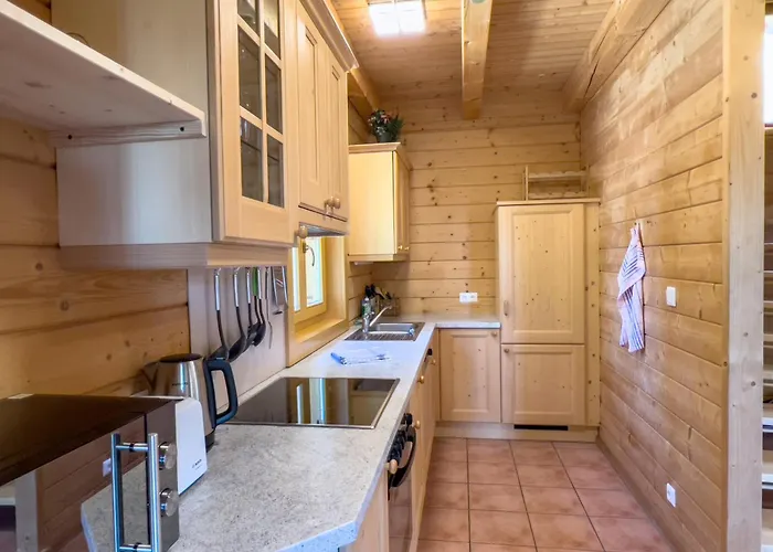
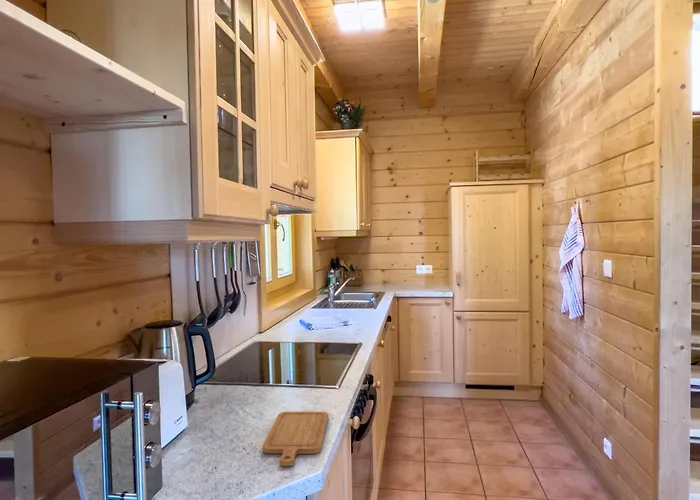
+ chopping board [262,411,330,467]
